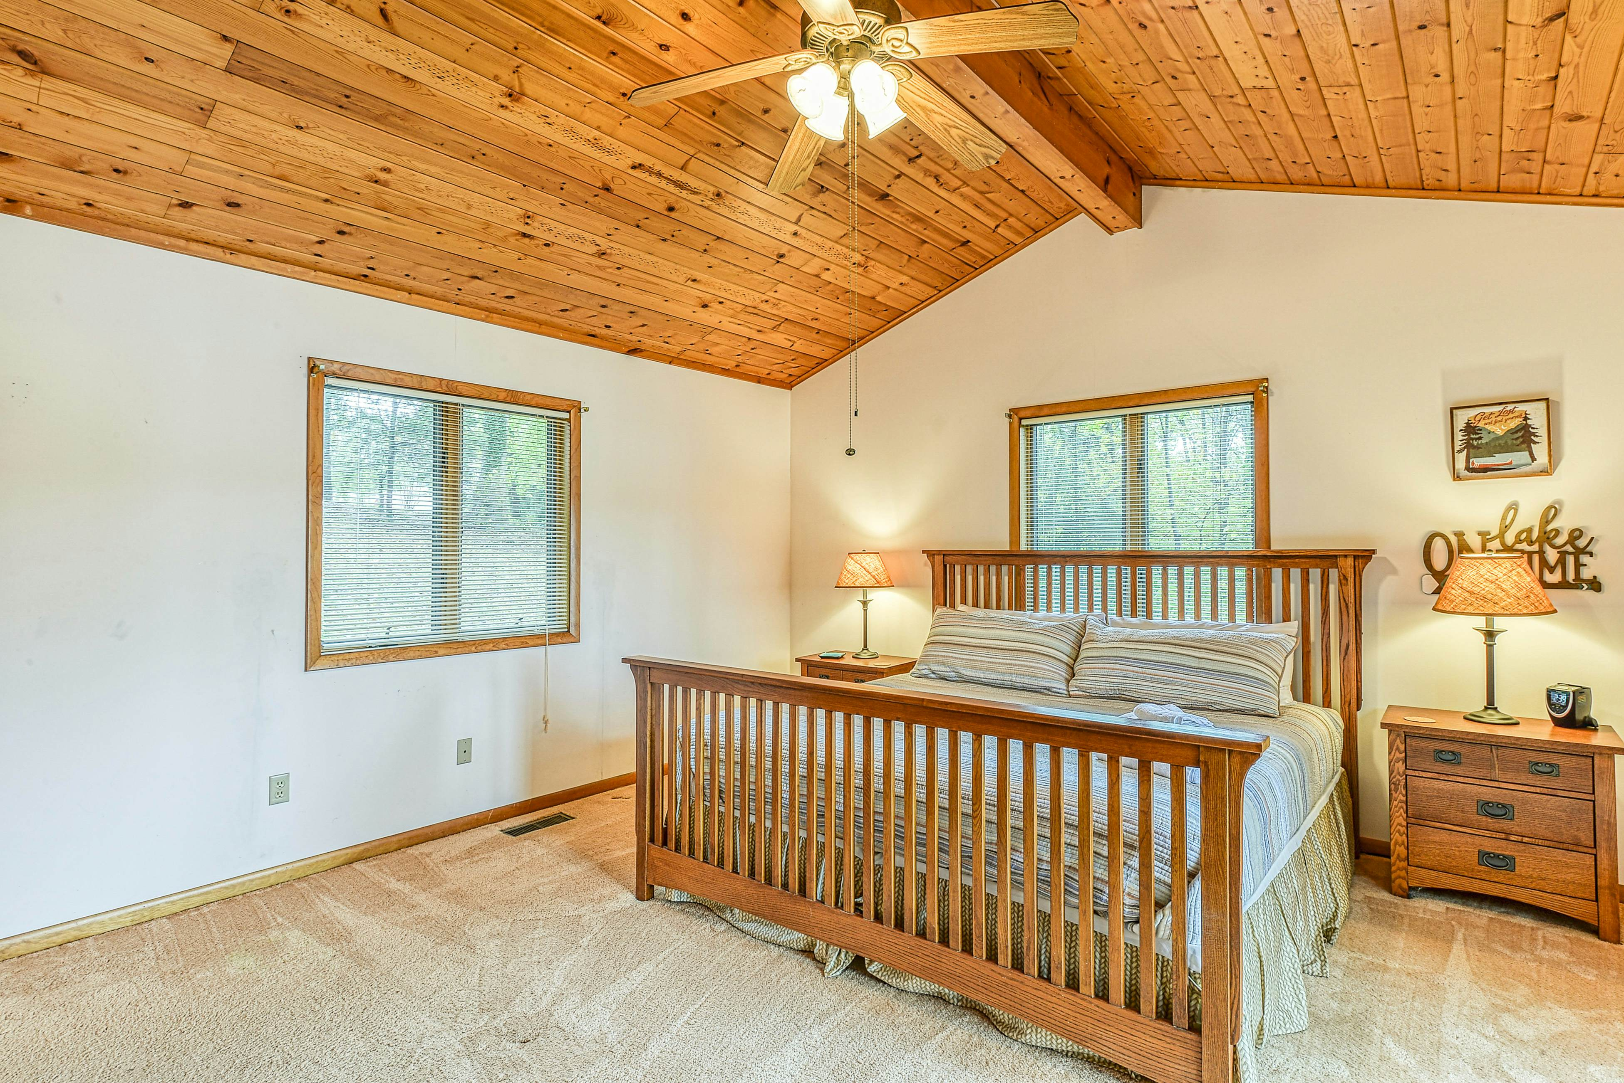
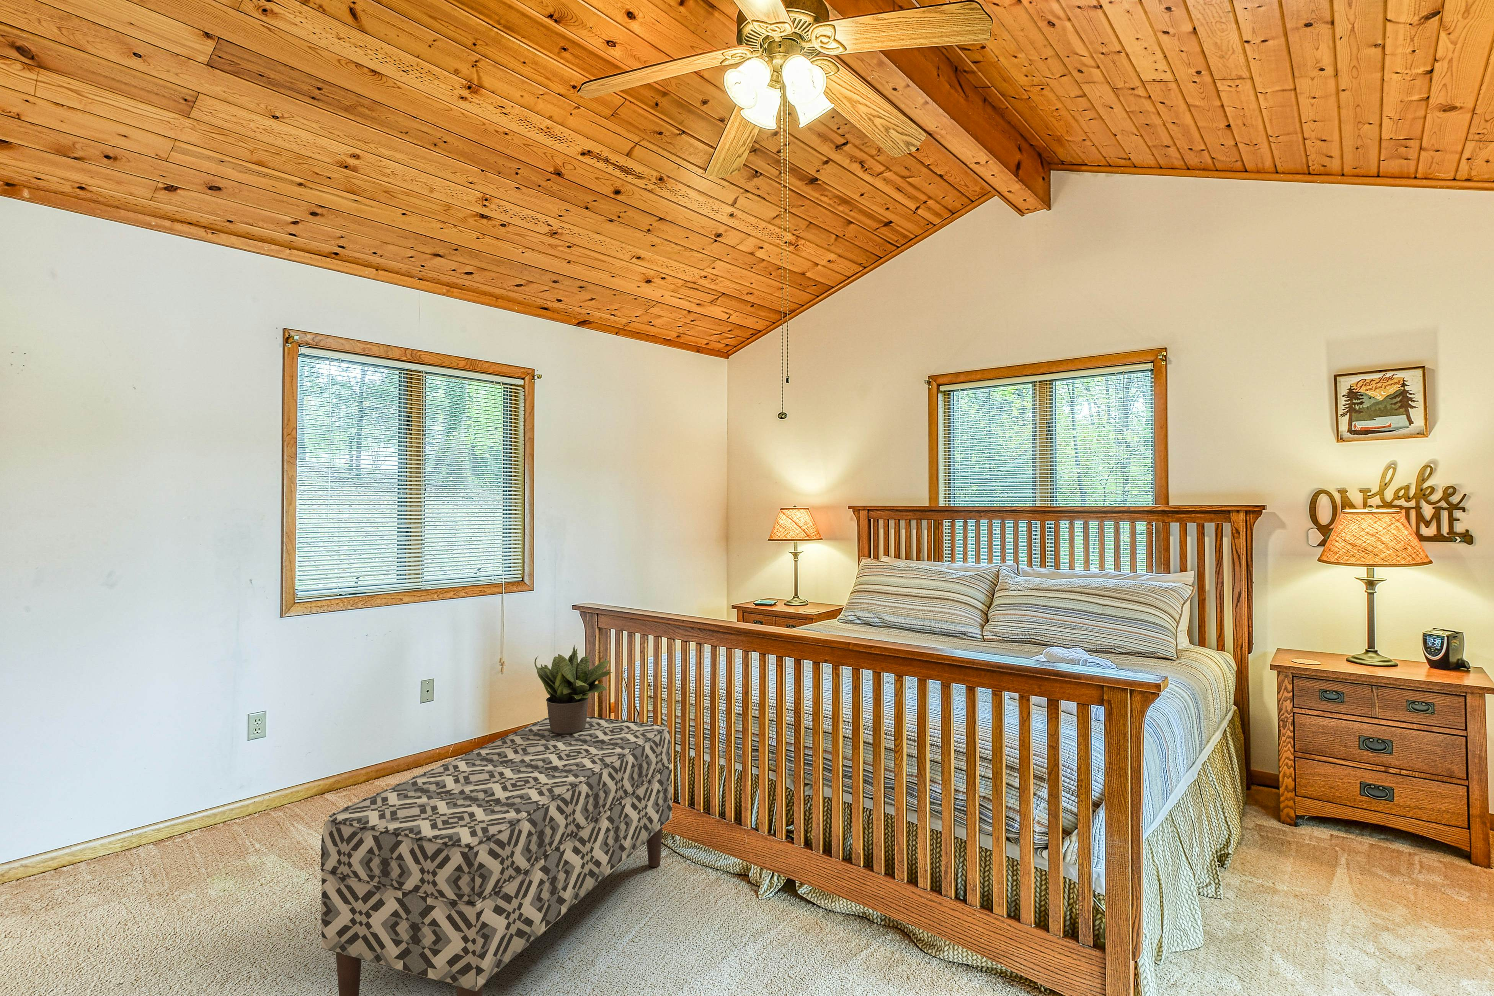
+ bench [320,716,673,996]
+ potted plant [534,645,613,735]
